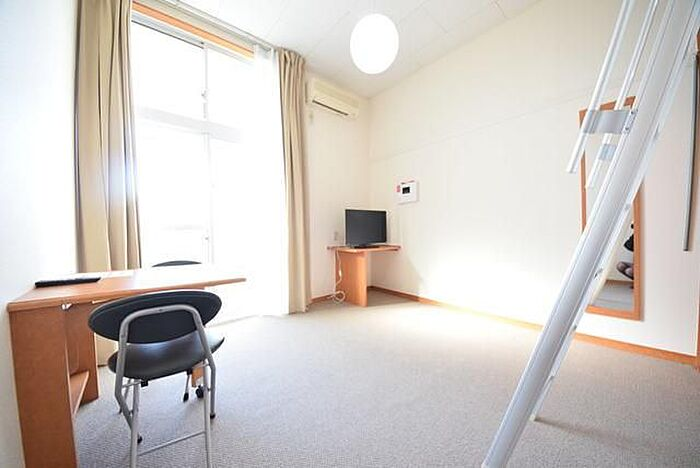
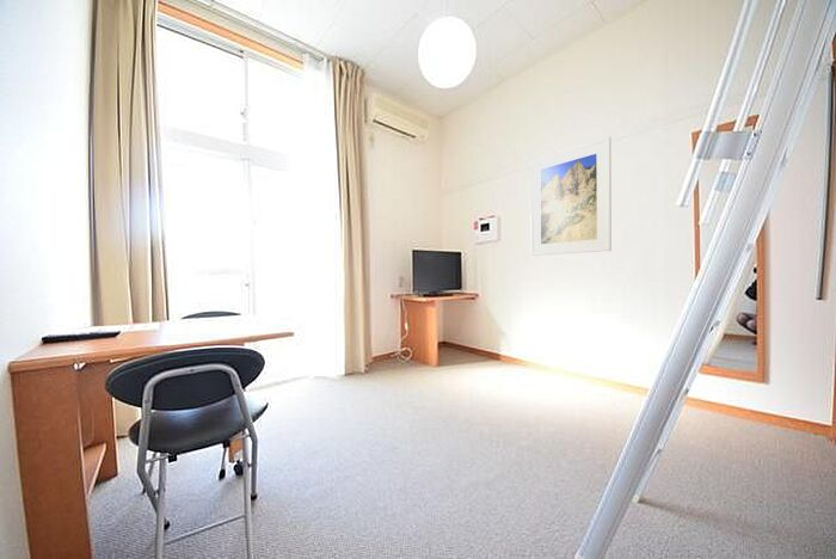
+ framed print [529,136,613,257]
